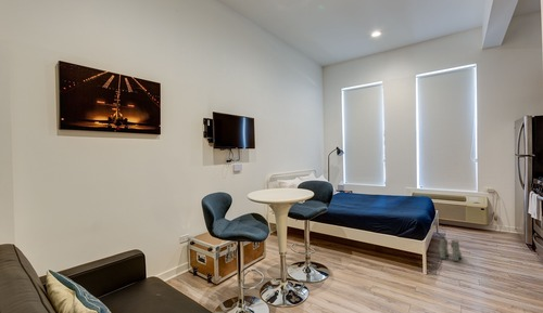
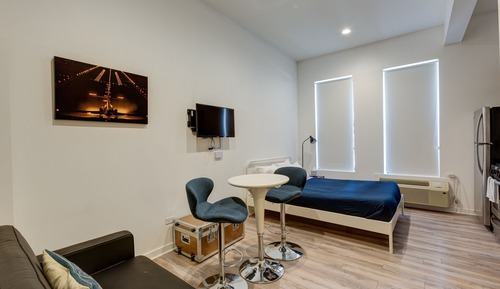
- boots [439,237,463,262]
